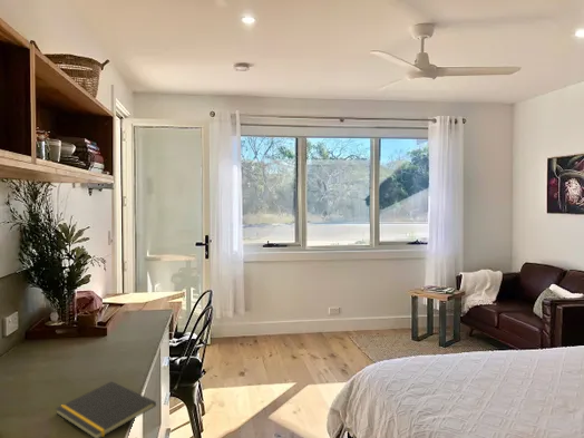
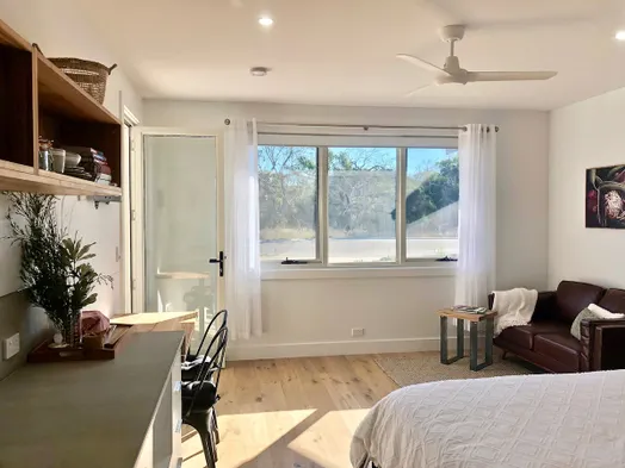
- notepad [55,380,157,438]
